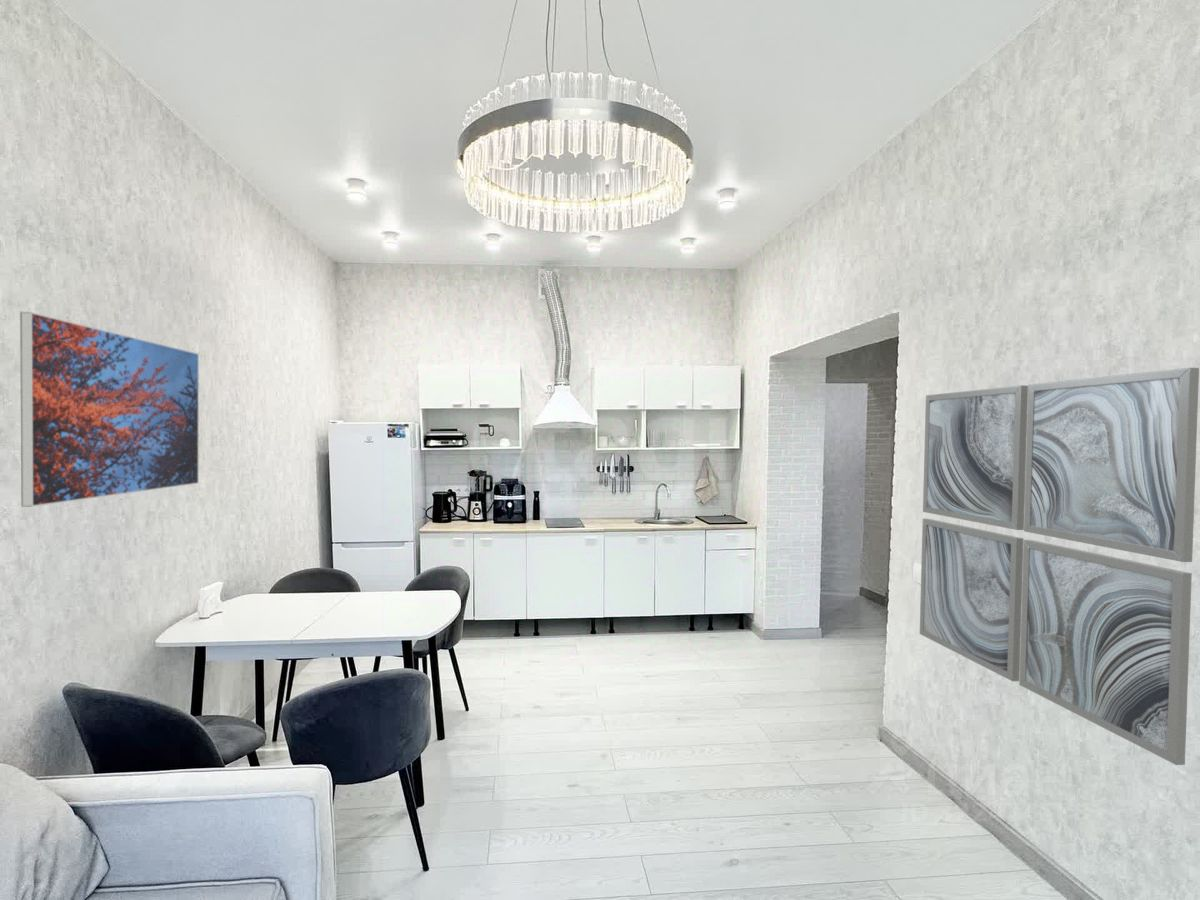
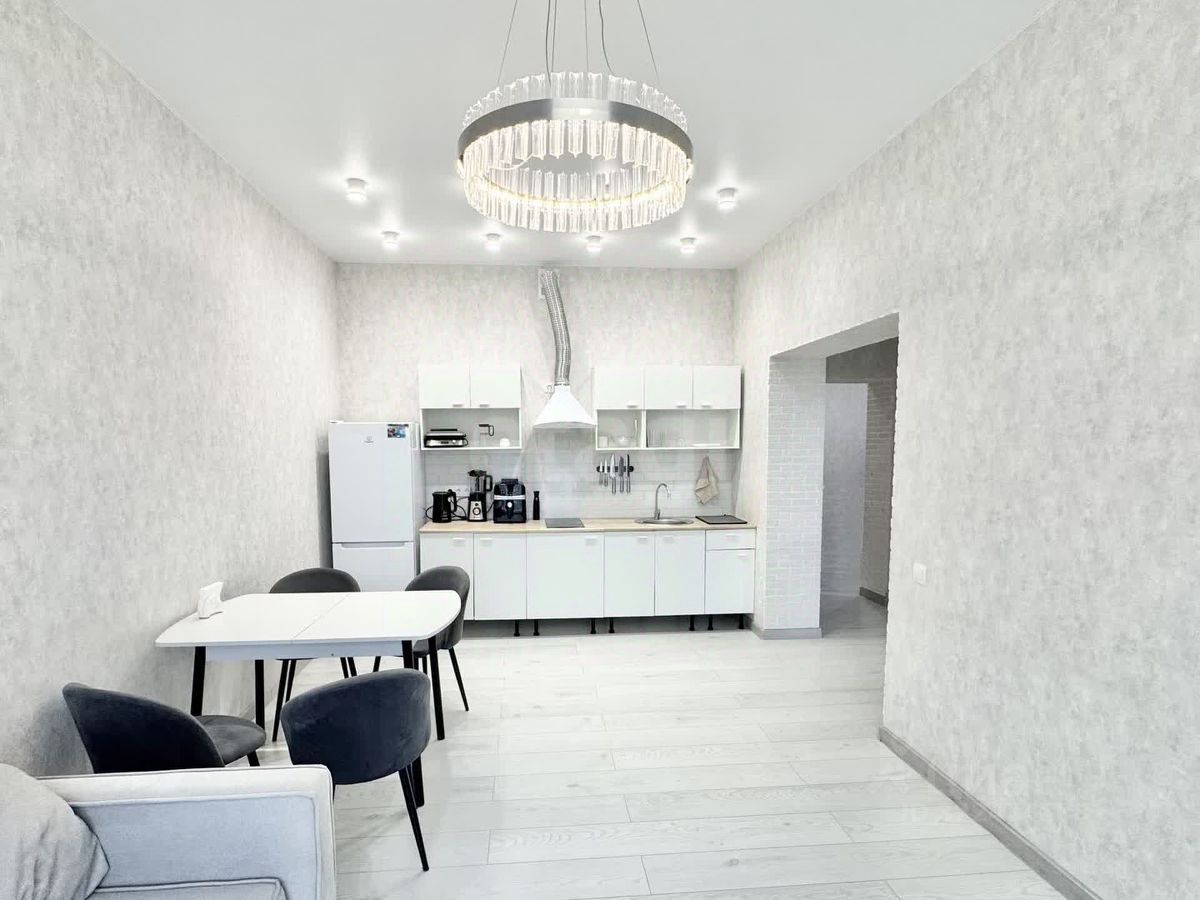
- wall art [919,367,1200,766]
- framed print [19,311,200,508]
